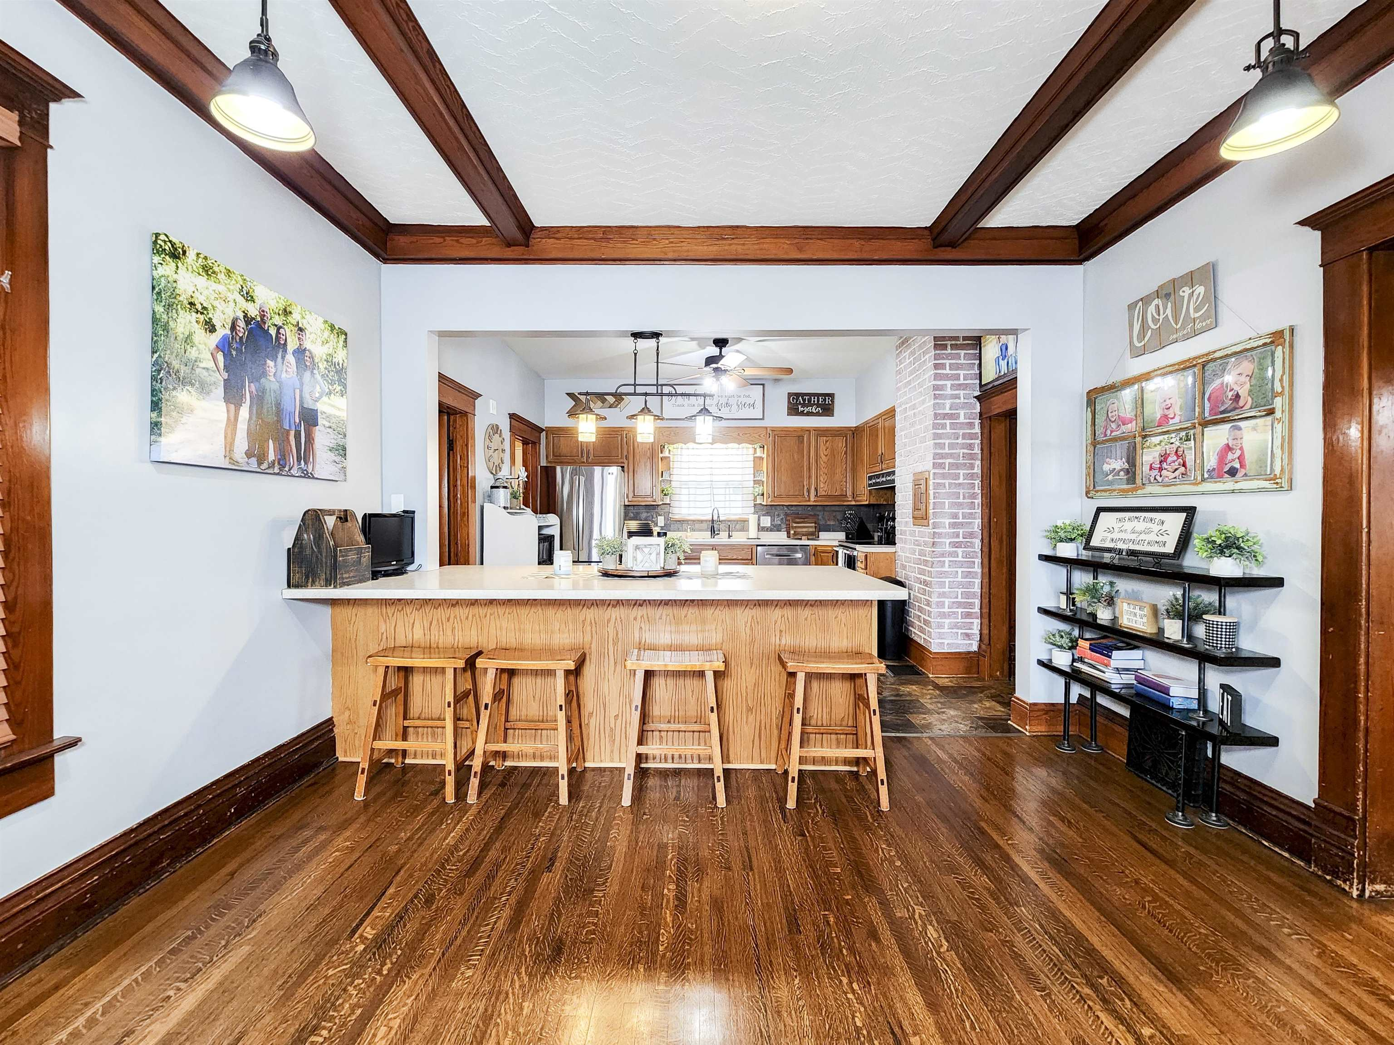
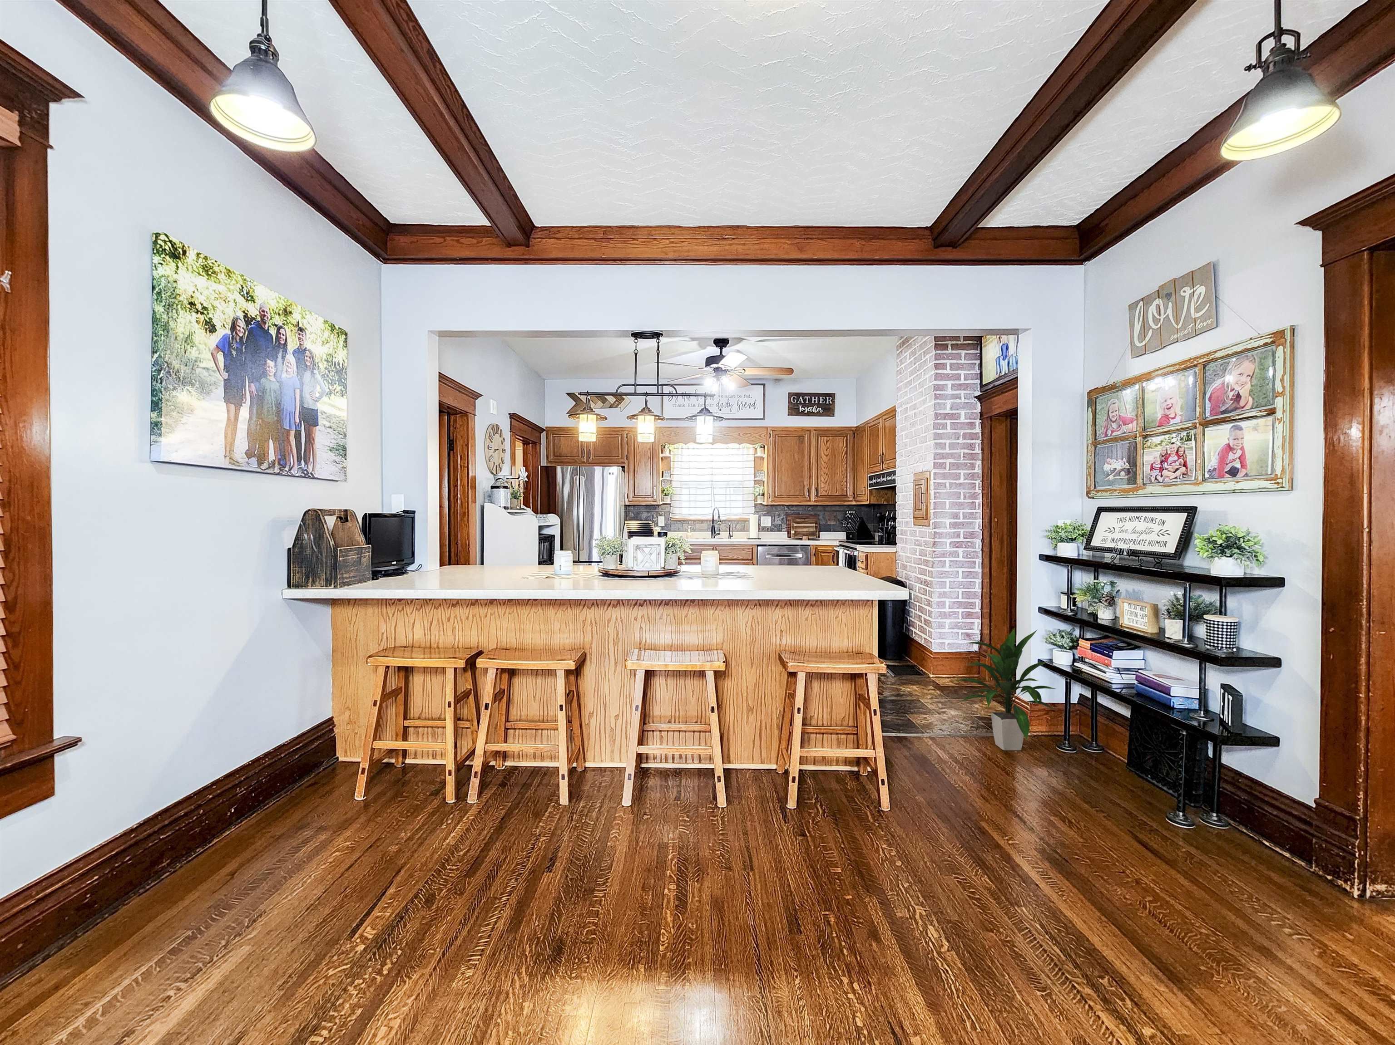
+ indoor plant [953,628,1057,751]
